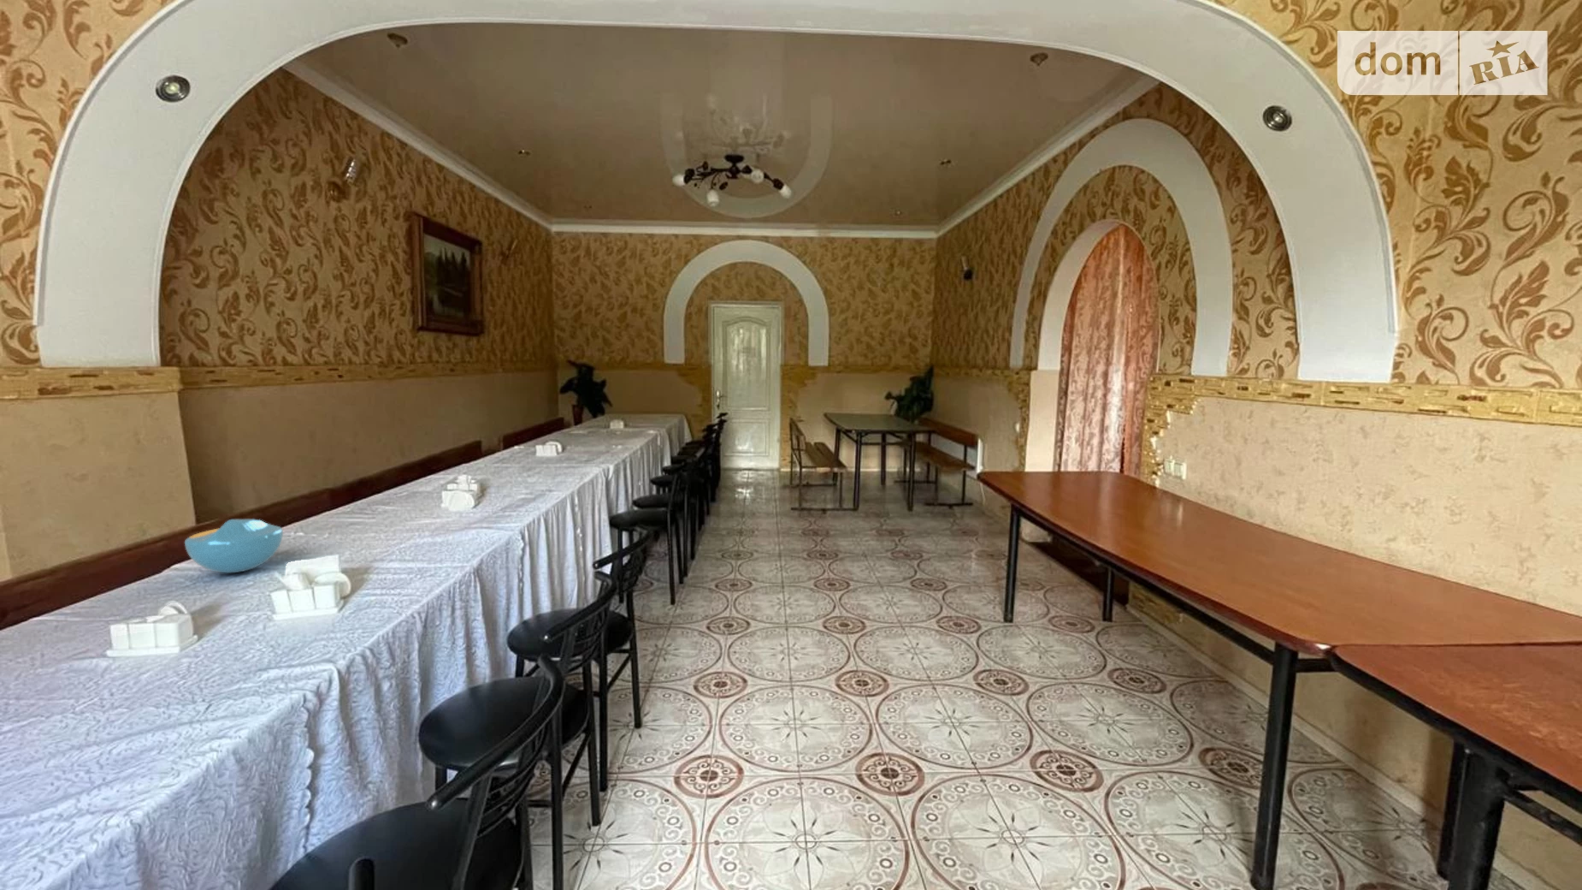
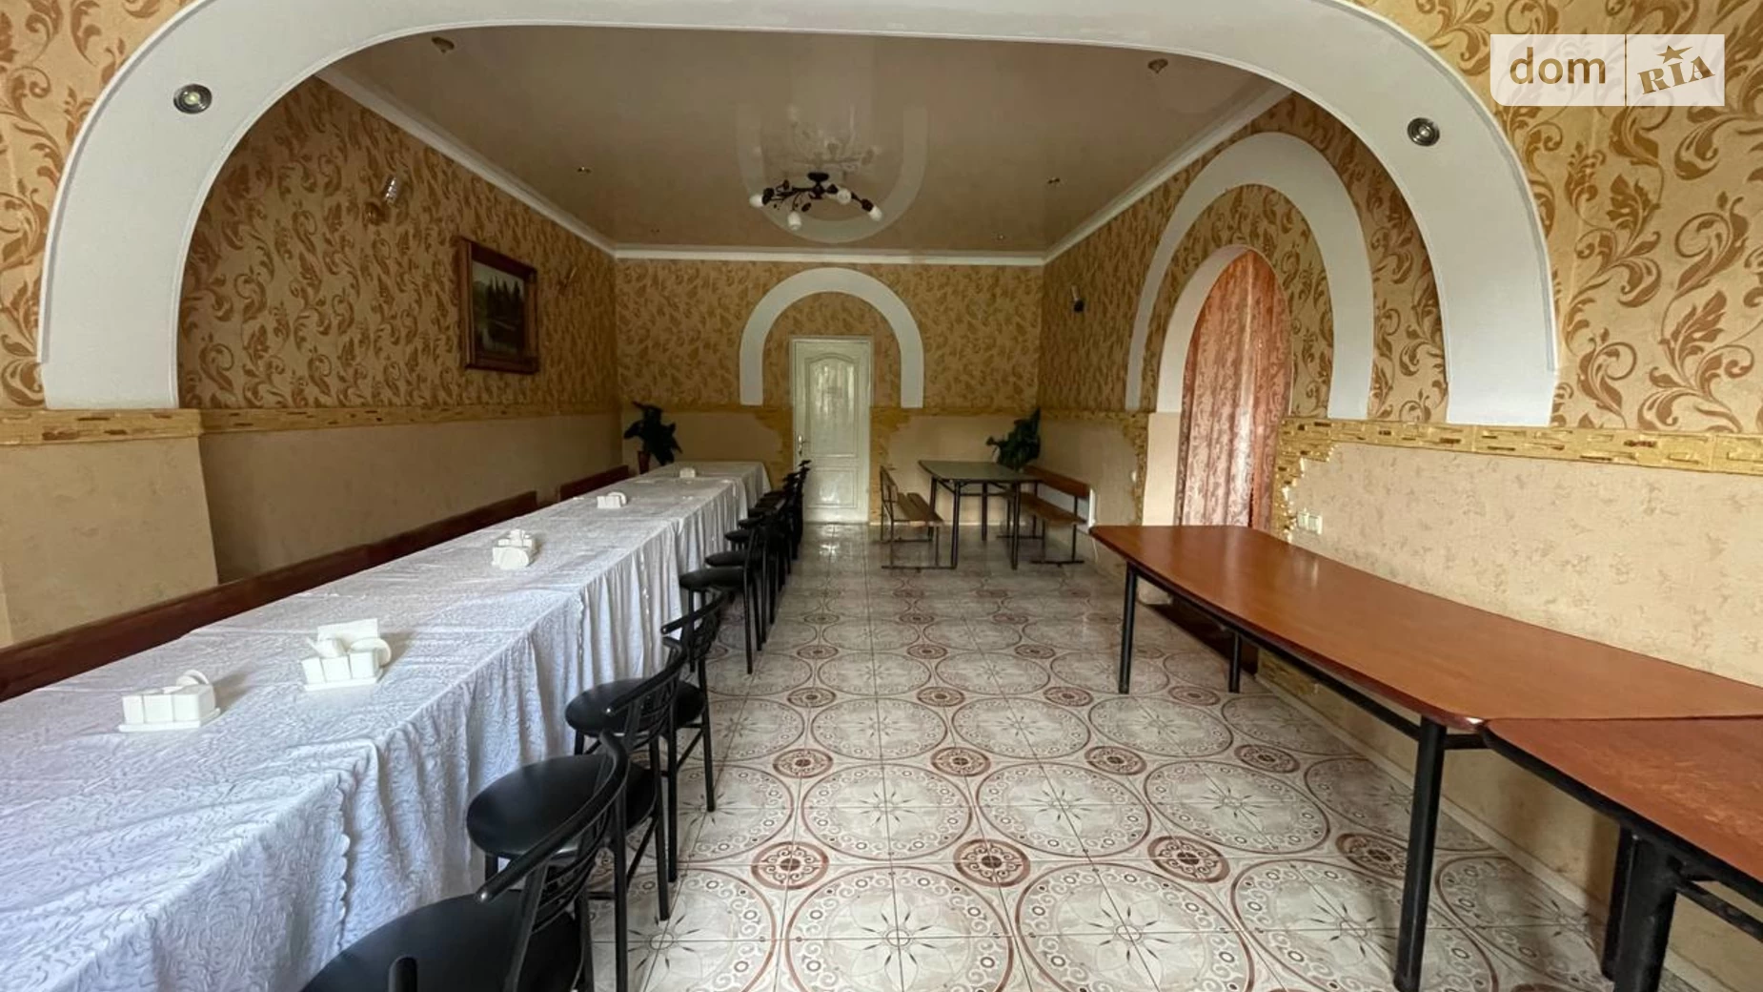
- bowl [184,517,284,574]
